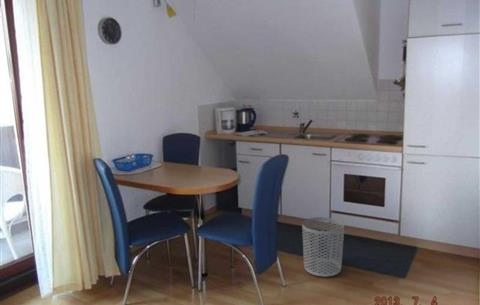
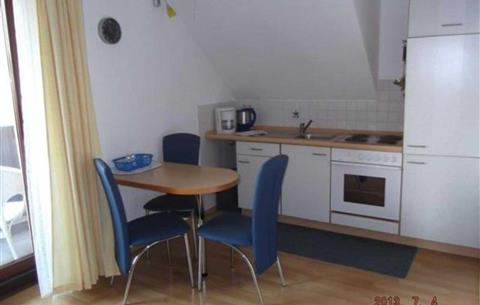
- waste bin [301,216,345,278]
